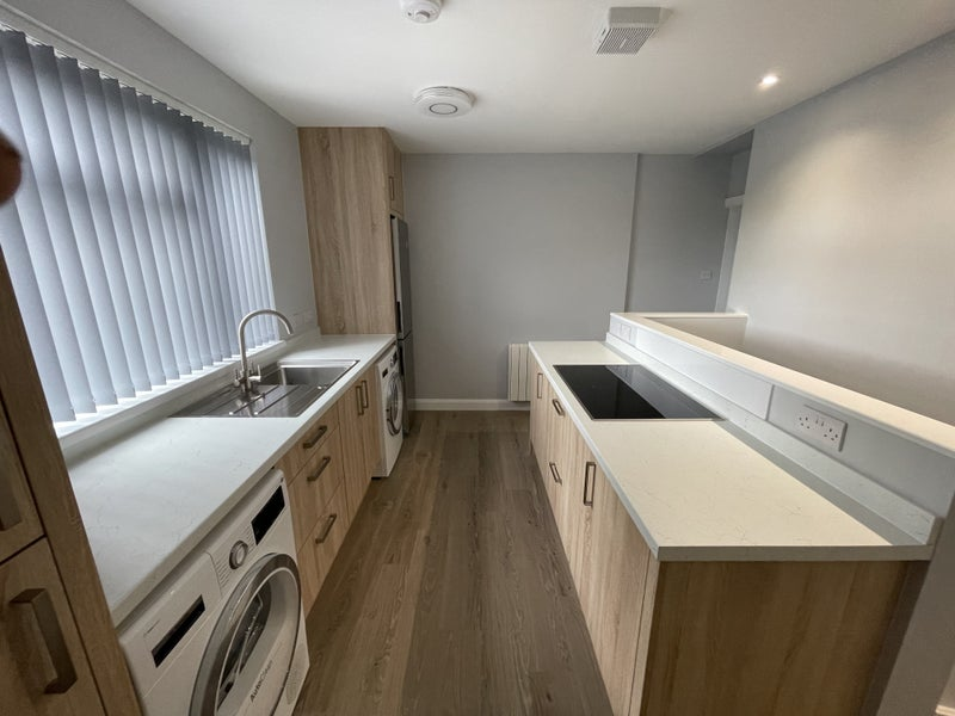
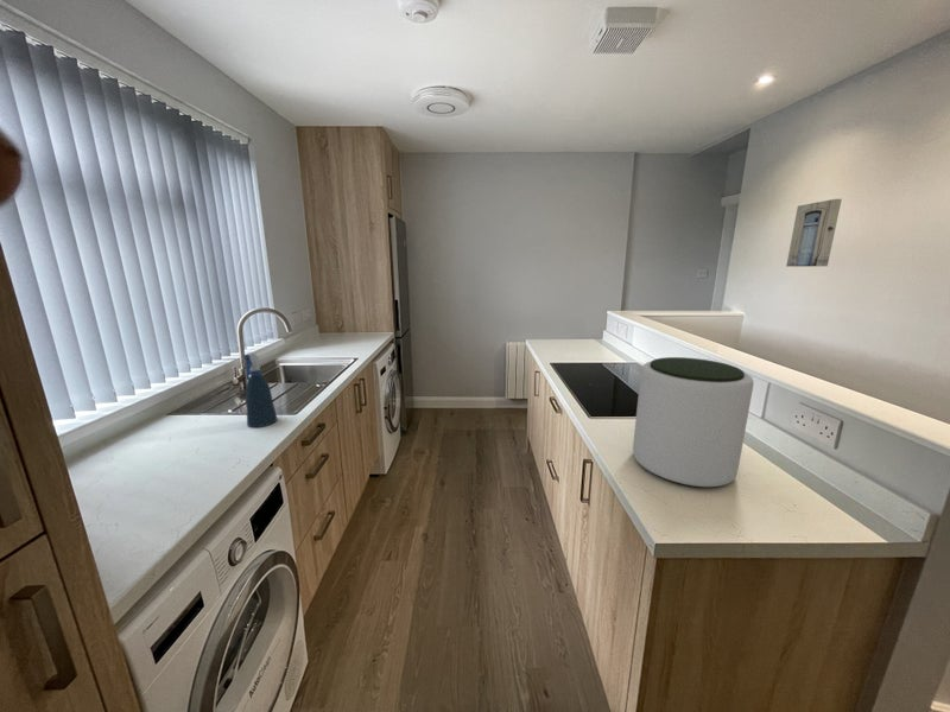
+ plant pot [632,356,755,488]
+ spray bottle [242,351,278,428]
+ wall art [785,198,843,268]
